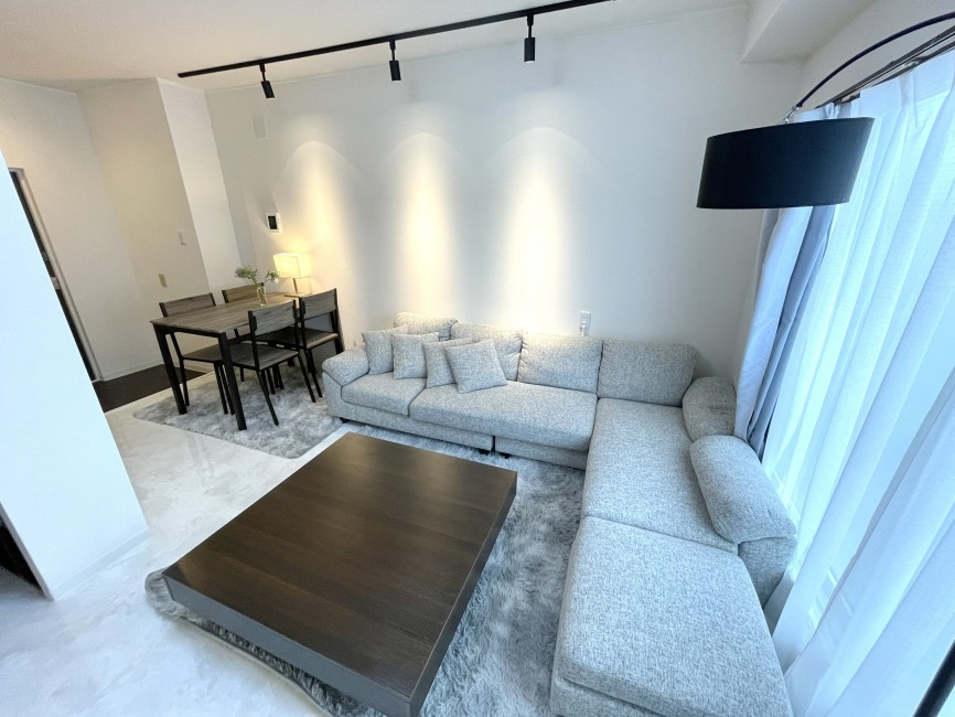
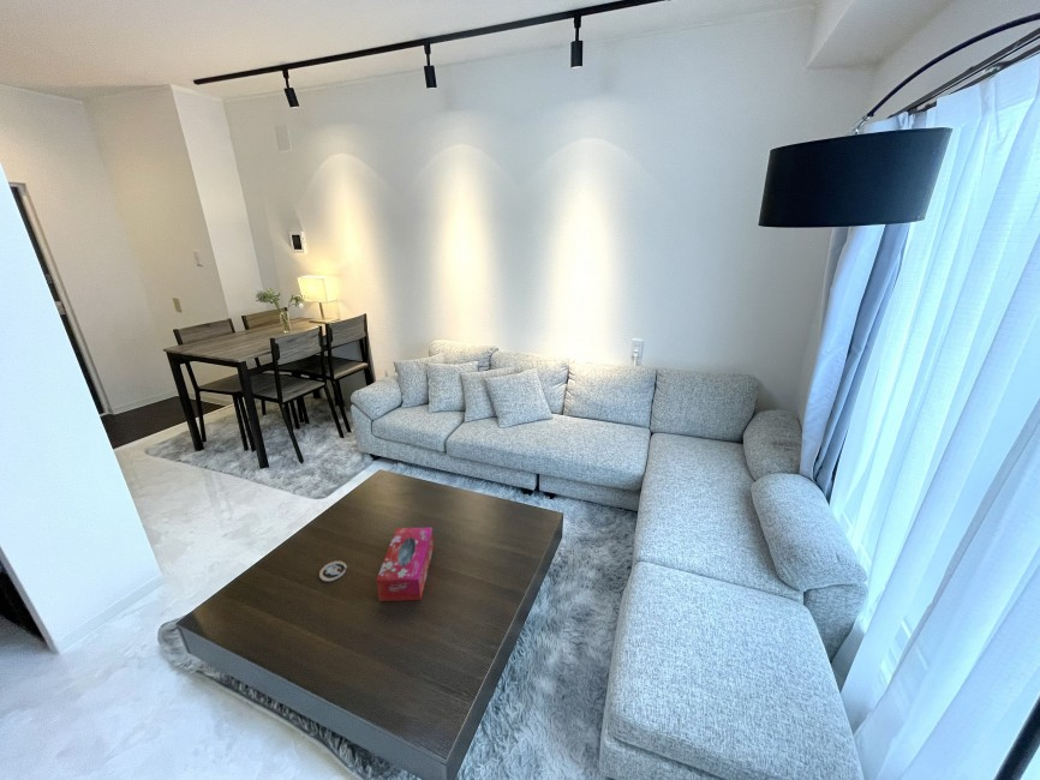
+ tissue box [376,527,435,602]
+ coaster [318,560,348,582]
